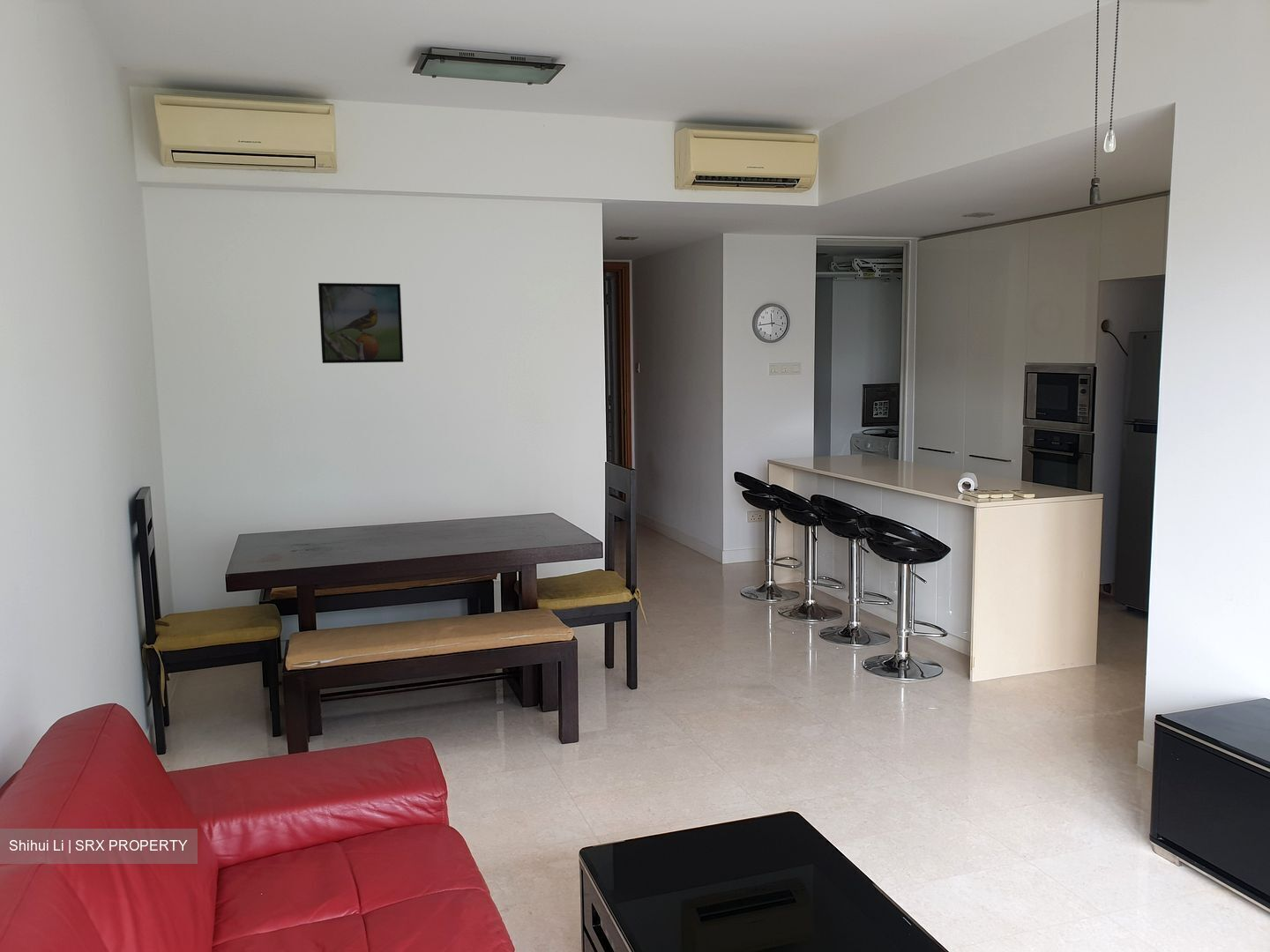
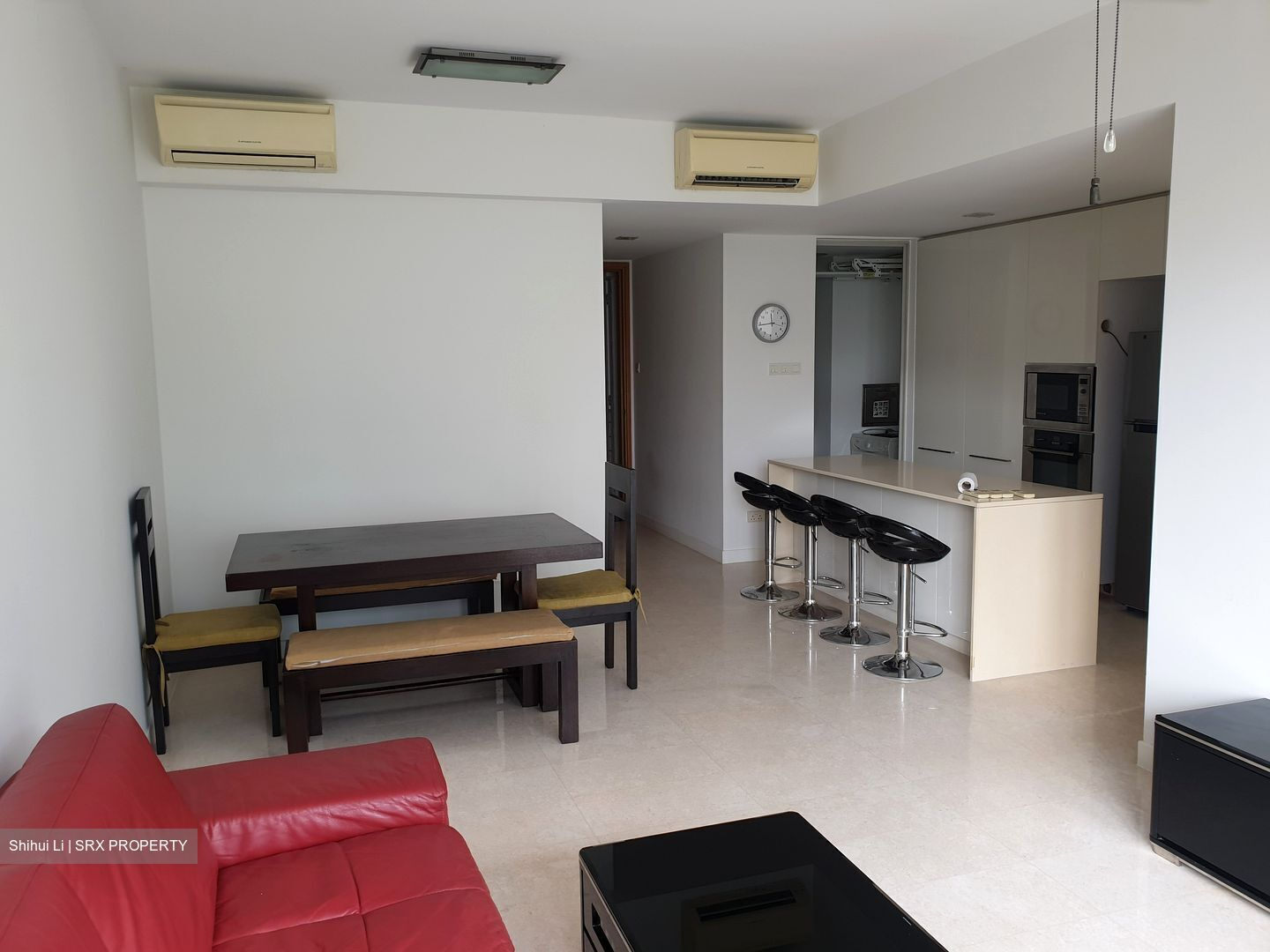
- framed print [317,282,404,364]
